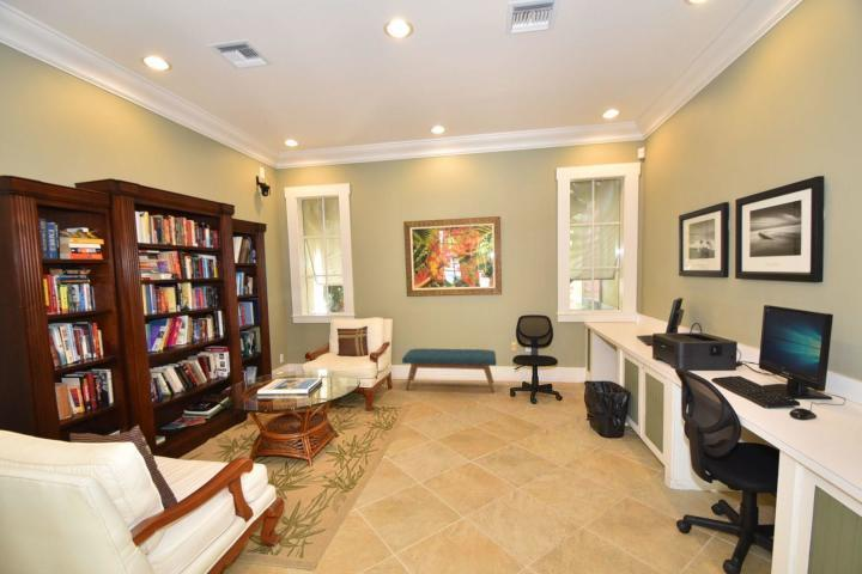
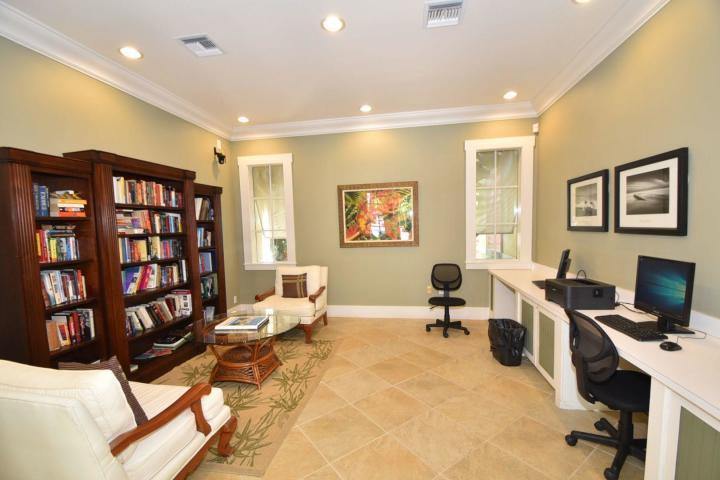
- bench [401,347,498,393]
